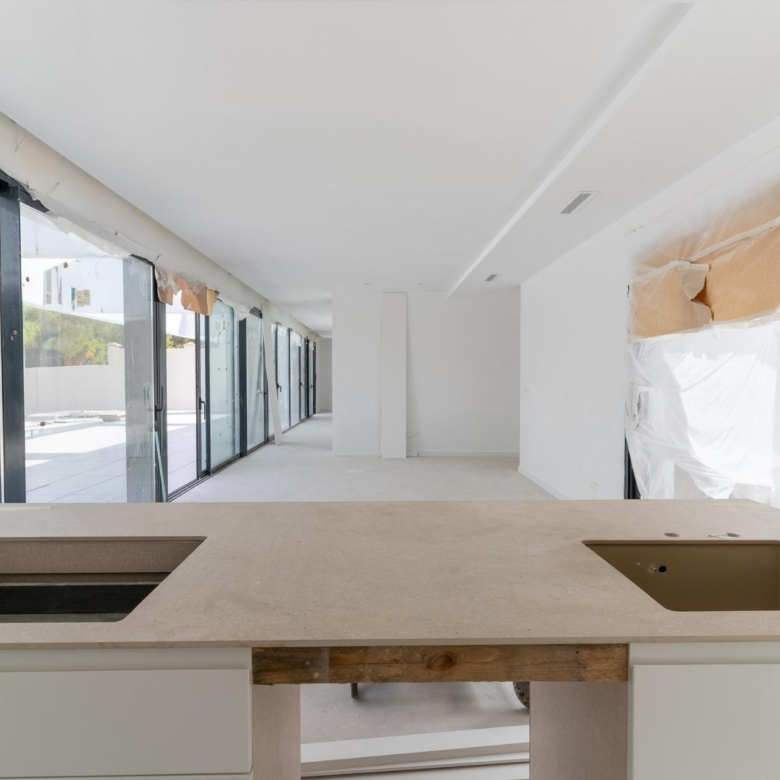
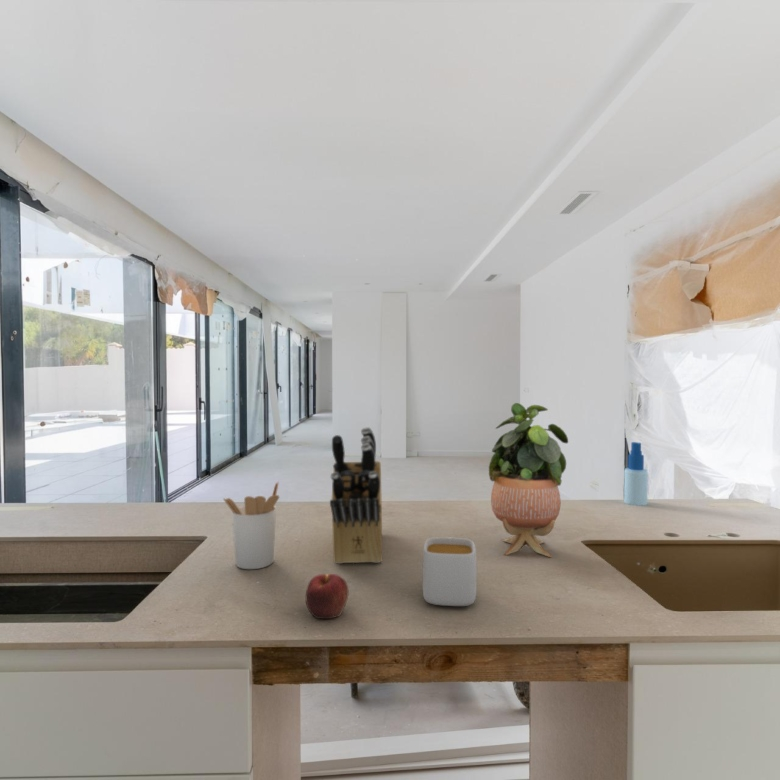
+ apple [305,573,350,620]
+ utensil holder [222,480,280,570]
+ mug [422,536,477,607]
+ spray bottle [623,441,649,506]
+ knife block [329,426,383,565]
+ potted plant [488,402,569,558]
